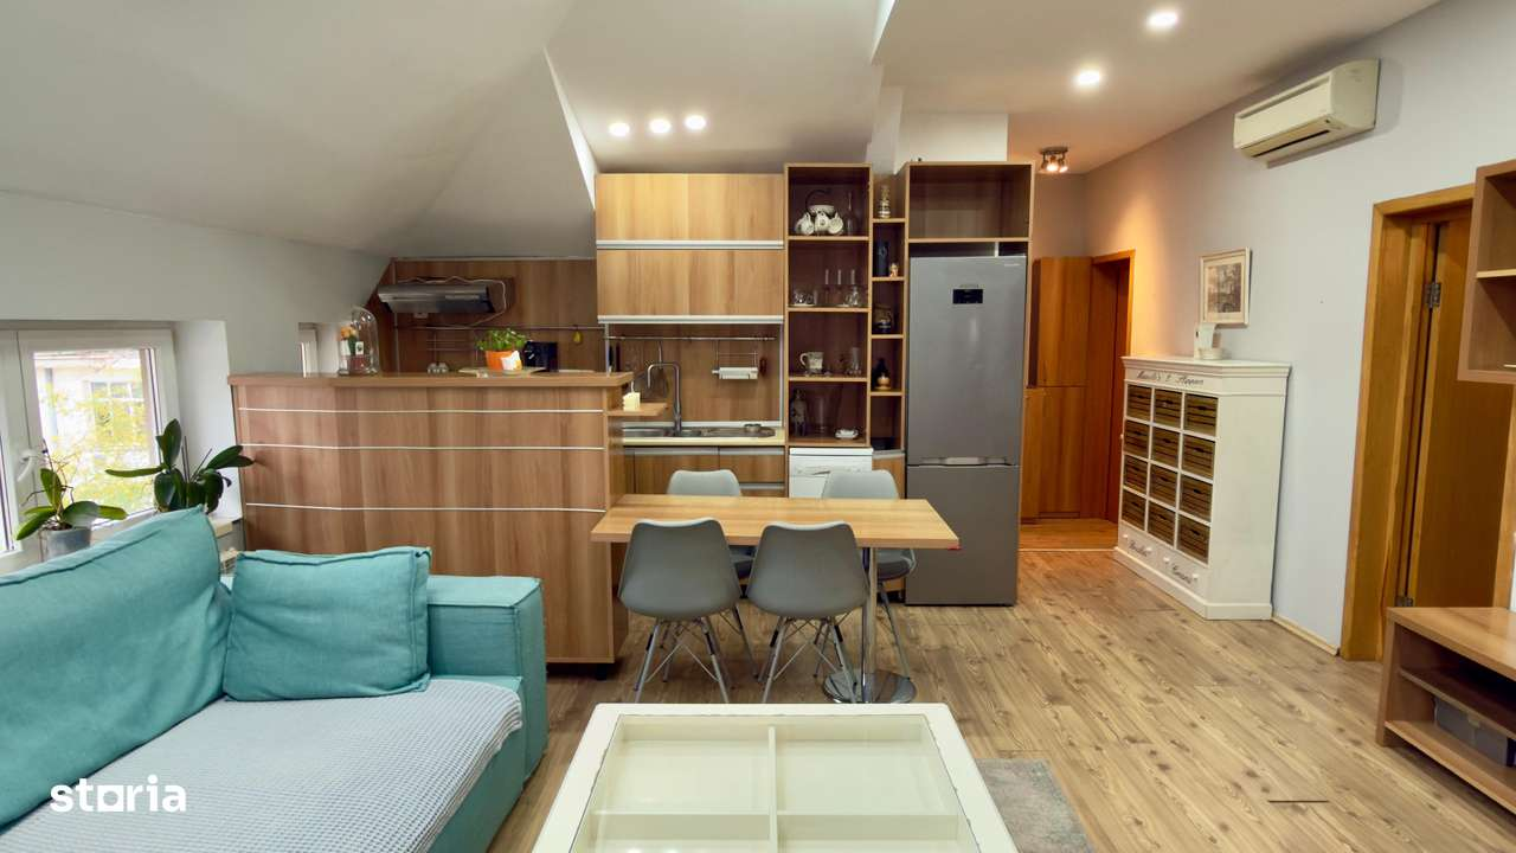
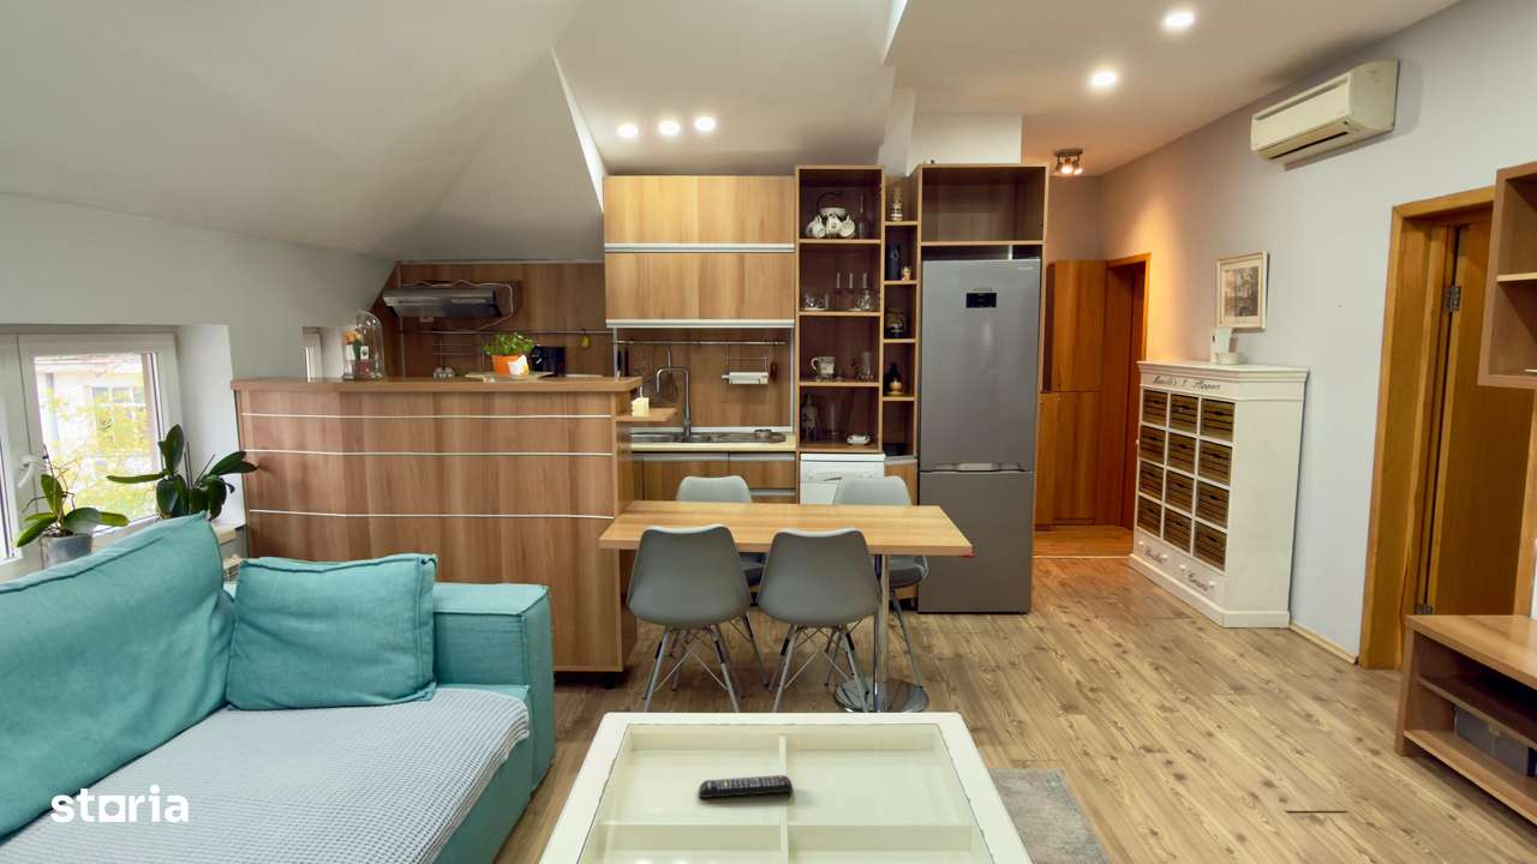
+ remote control [698,774,795,799]
